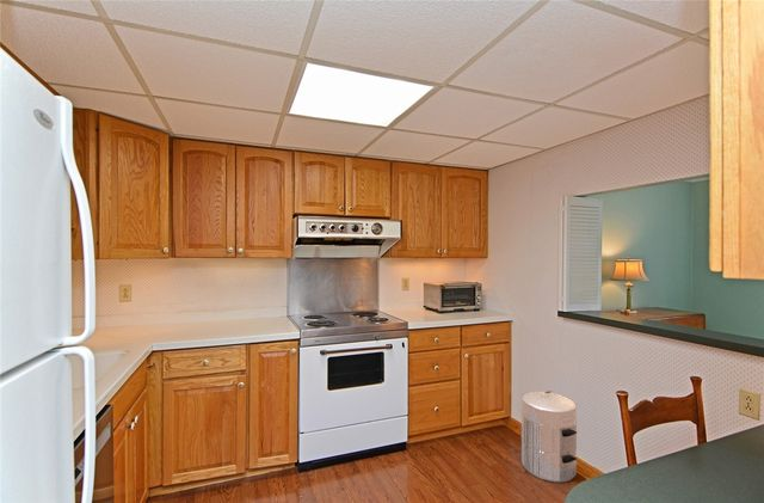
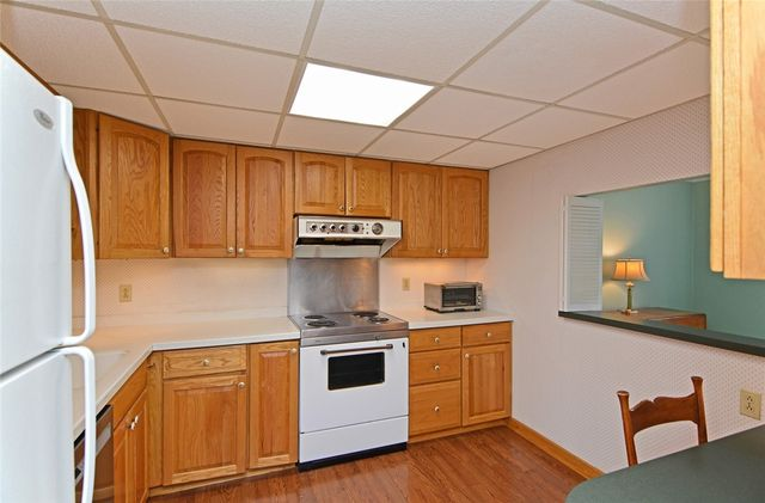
- waste bin [520,389,578,484]
